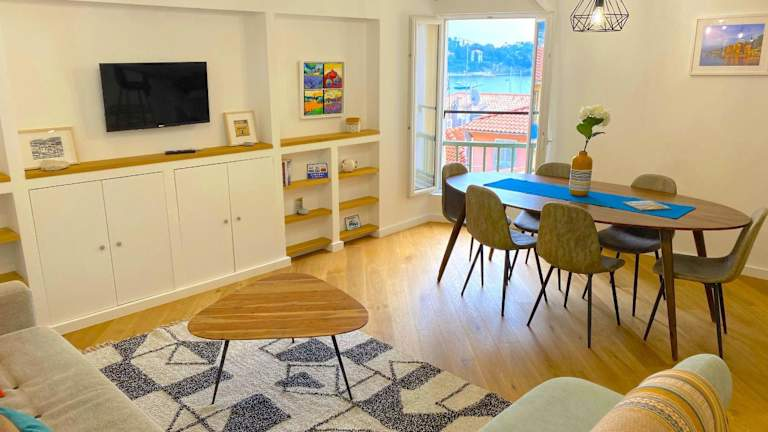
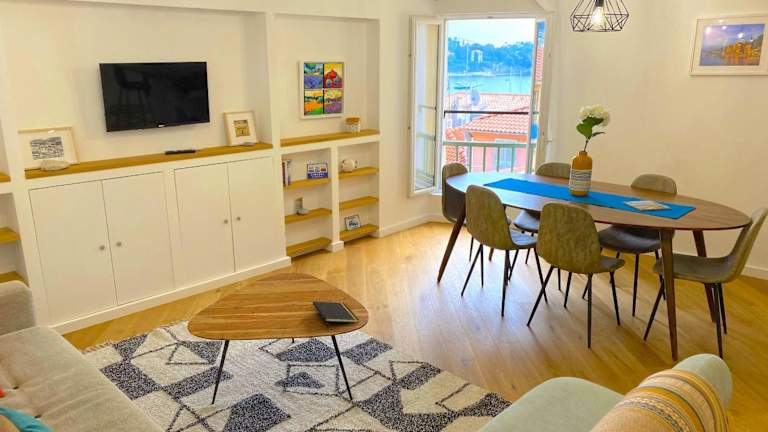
+ notepad [312,301,360,329]
